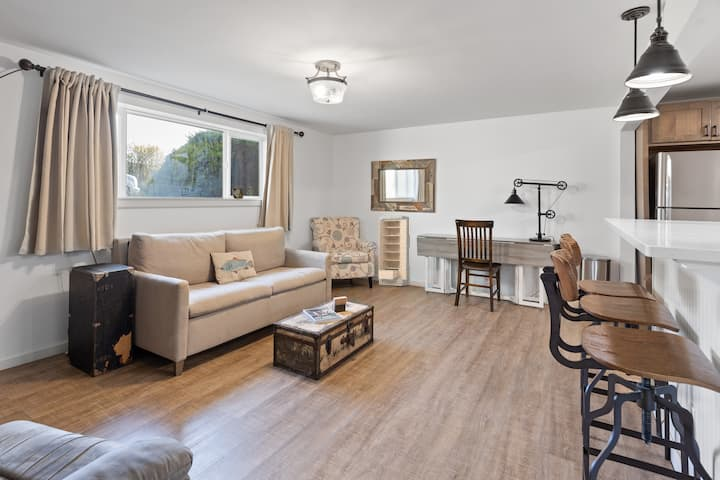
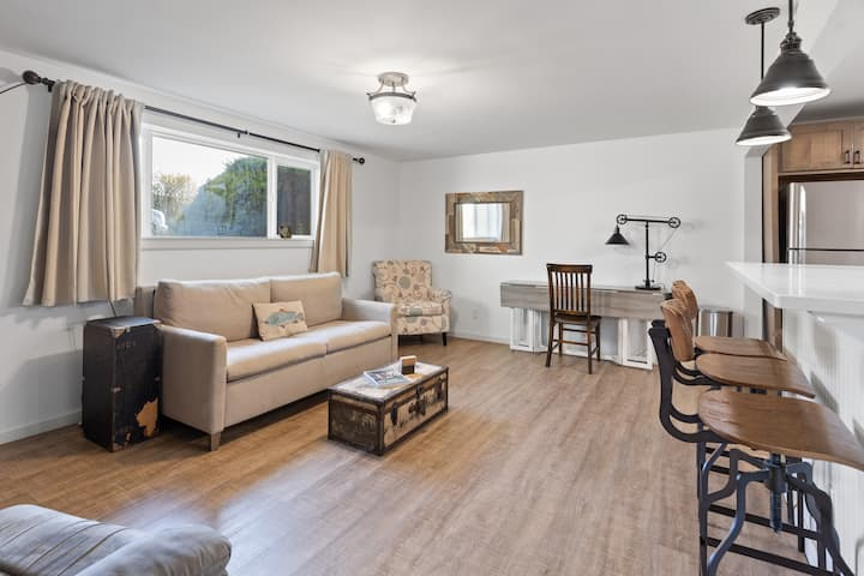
- storage cabinet [378,215,411,287]
